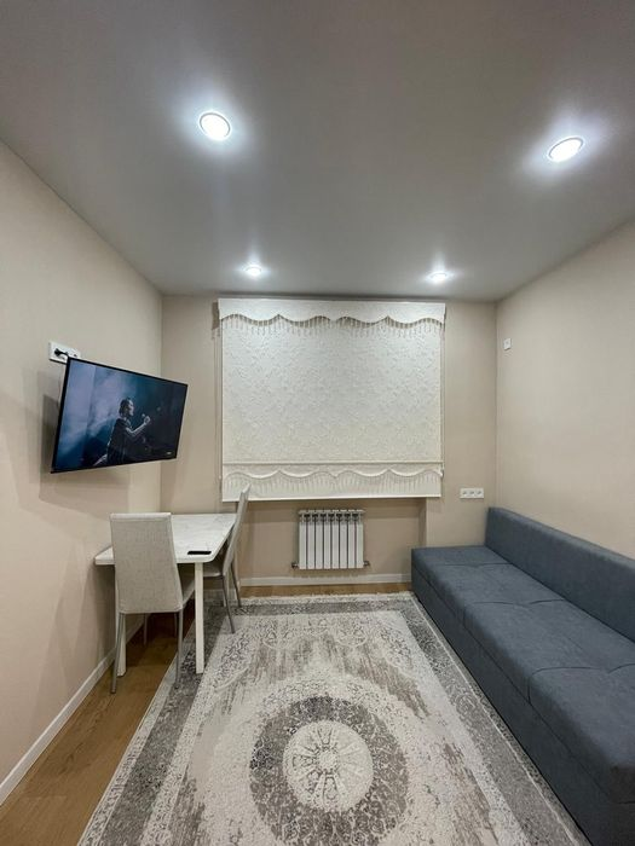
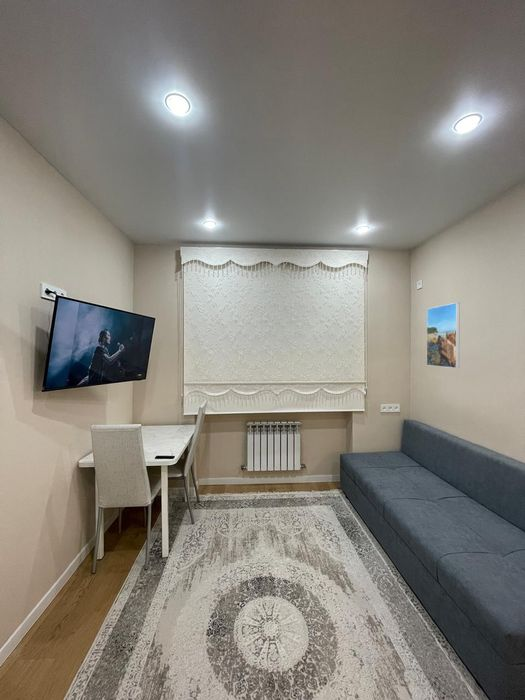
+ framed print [426,302,461,369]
